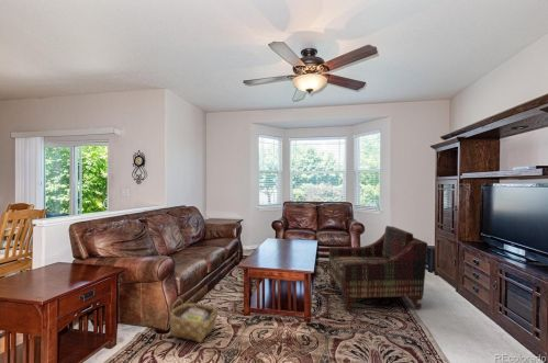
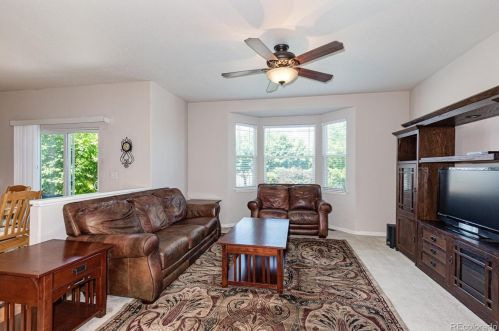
- woven basket [168,298,220,343]
- armchair [328,225,428,311]
